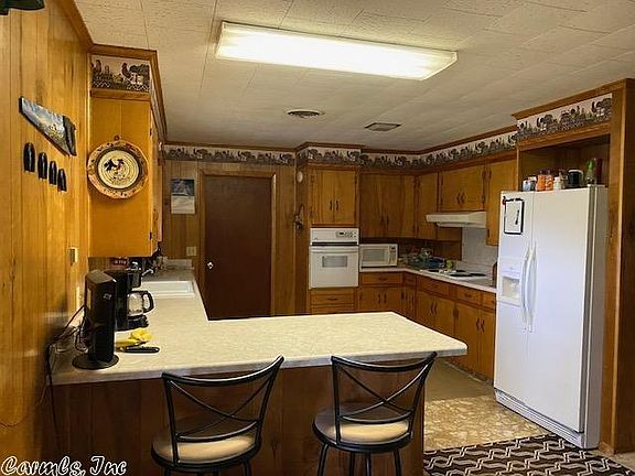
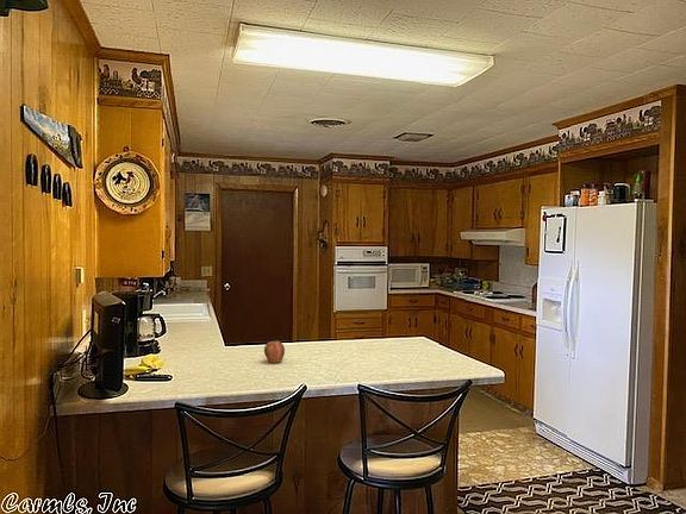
+ apple [263,339,286,364]
